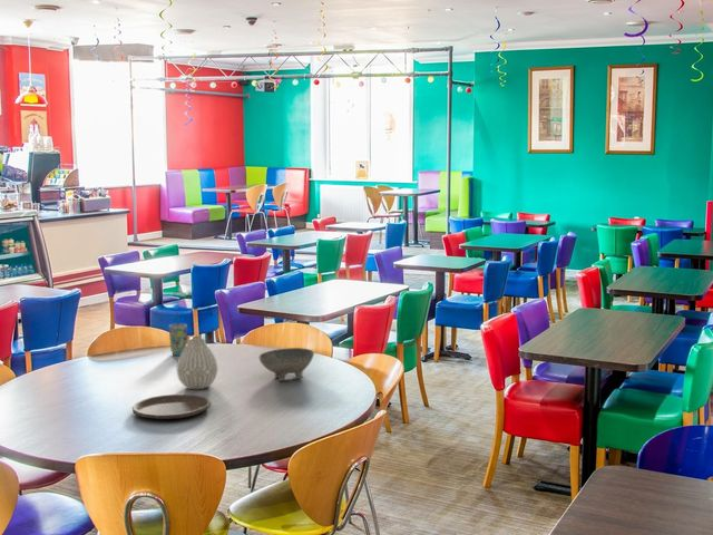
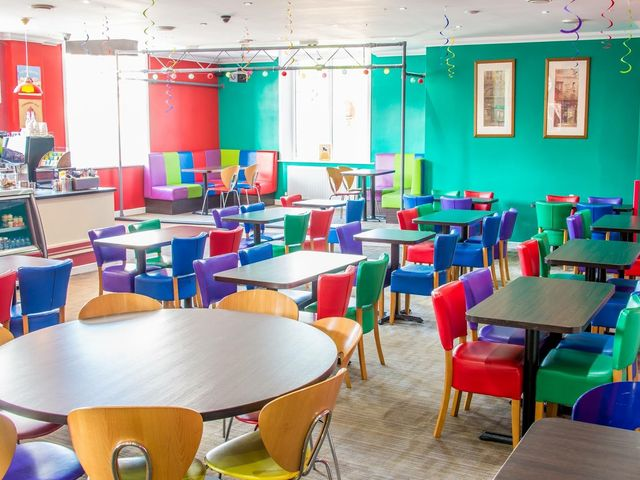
- bowl [257,347,315,382]
- cup [168,310,188,357]
- vase [176,334,218,390]
- plate [131,393,212,420]
